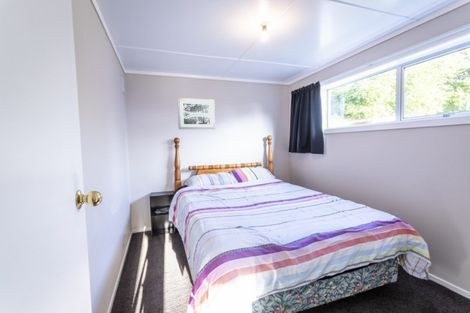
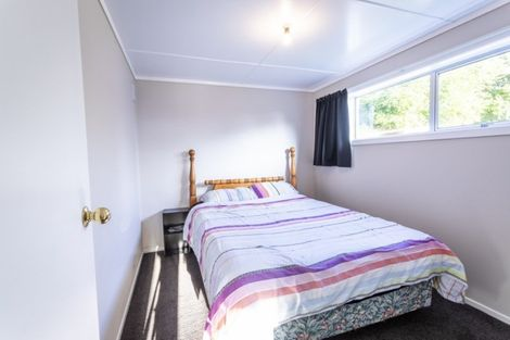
- wall art [176,97,216,130]
